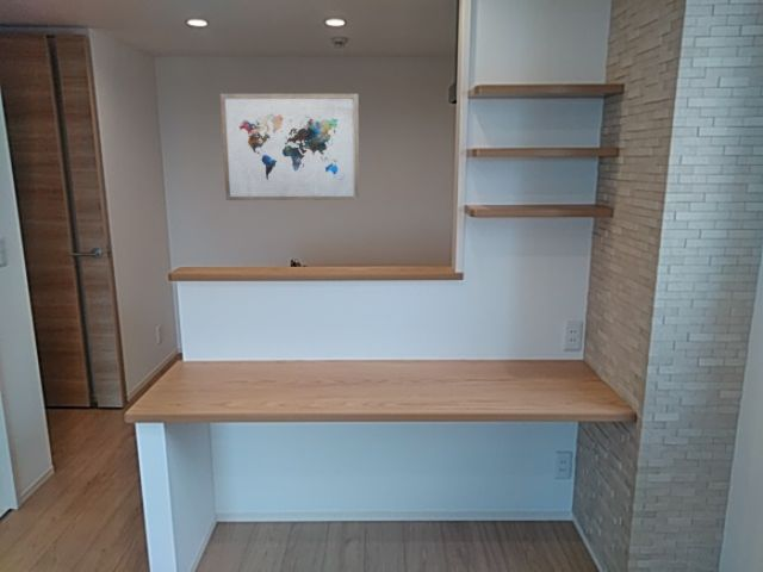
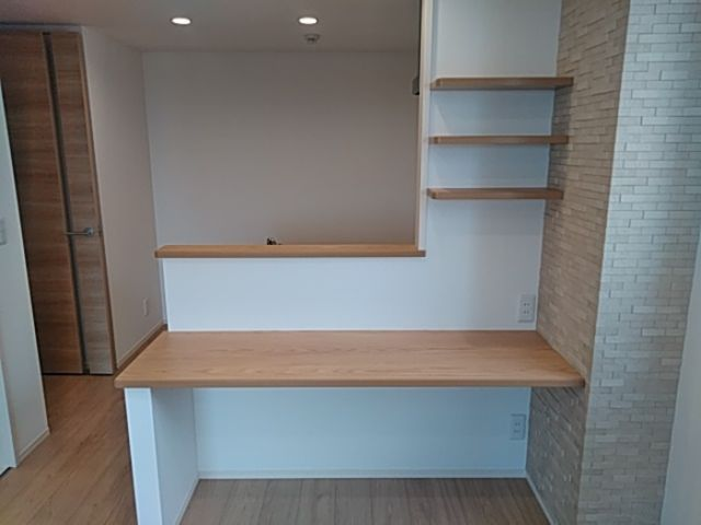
- wall art [219,93,360,201]
